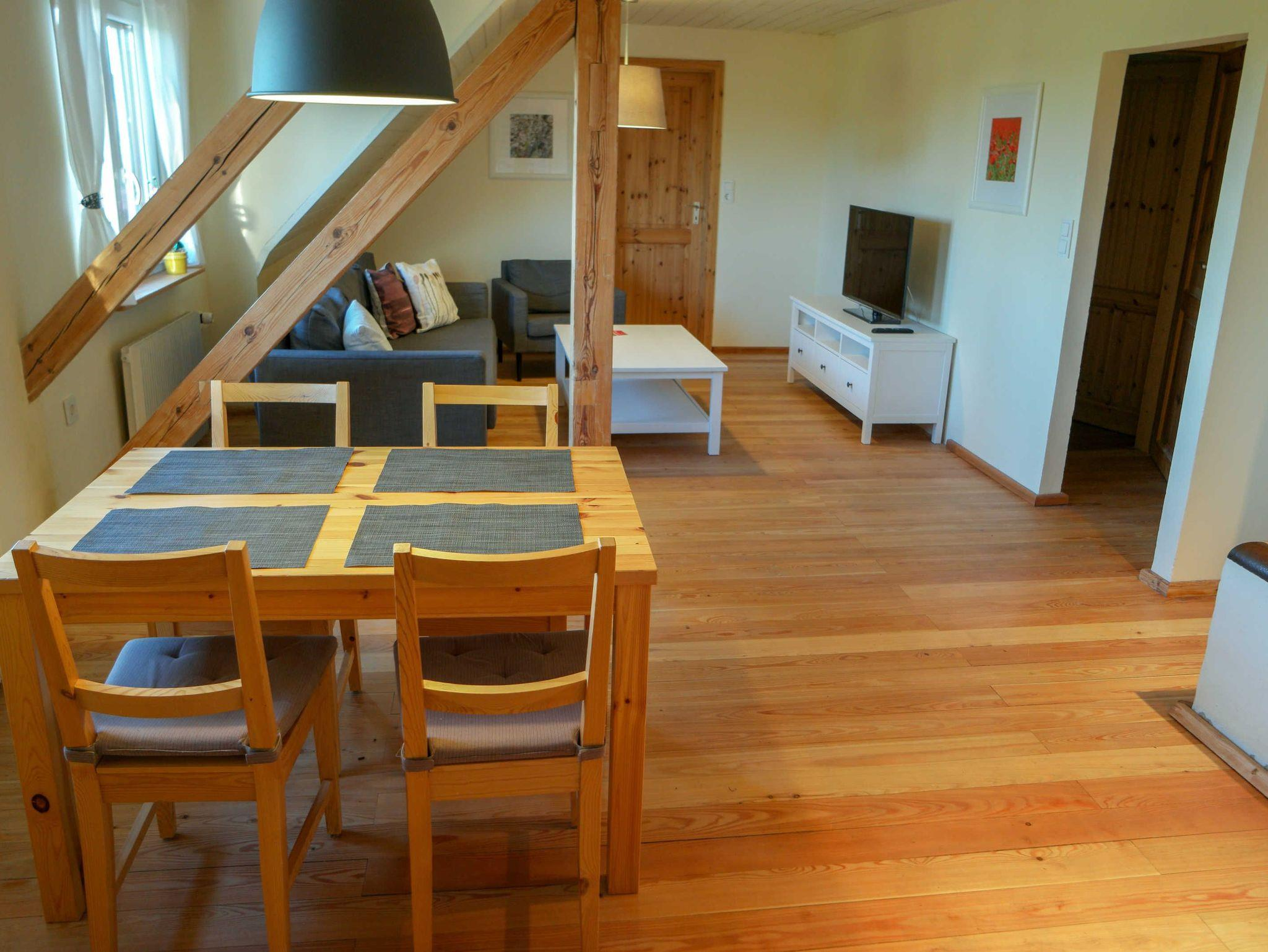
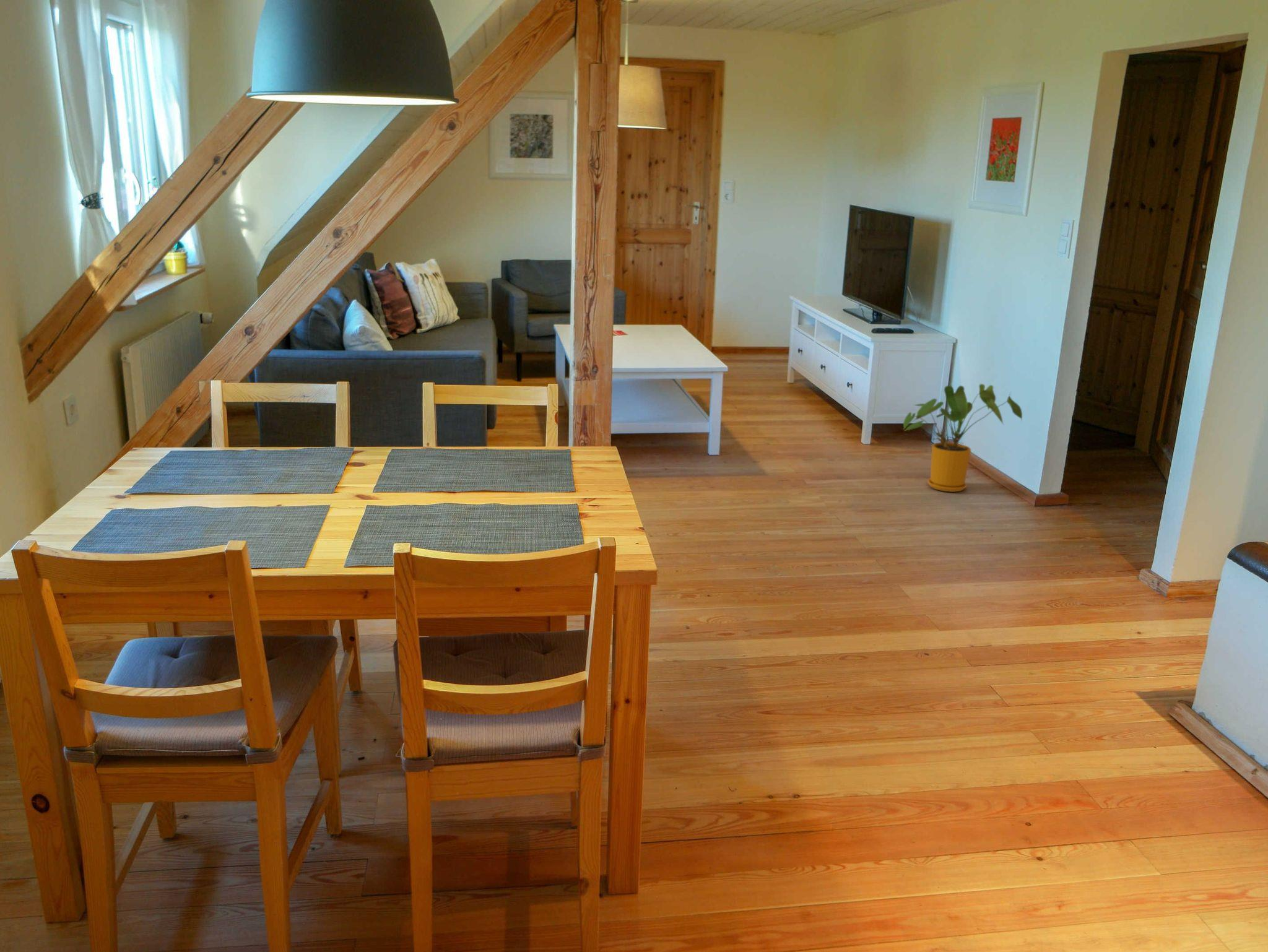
+ house plant [903,383,1023,493]
